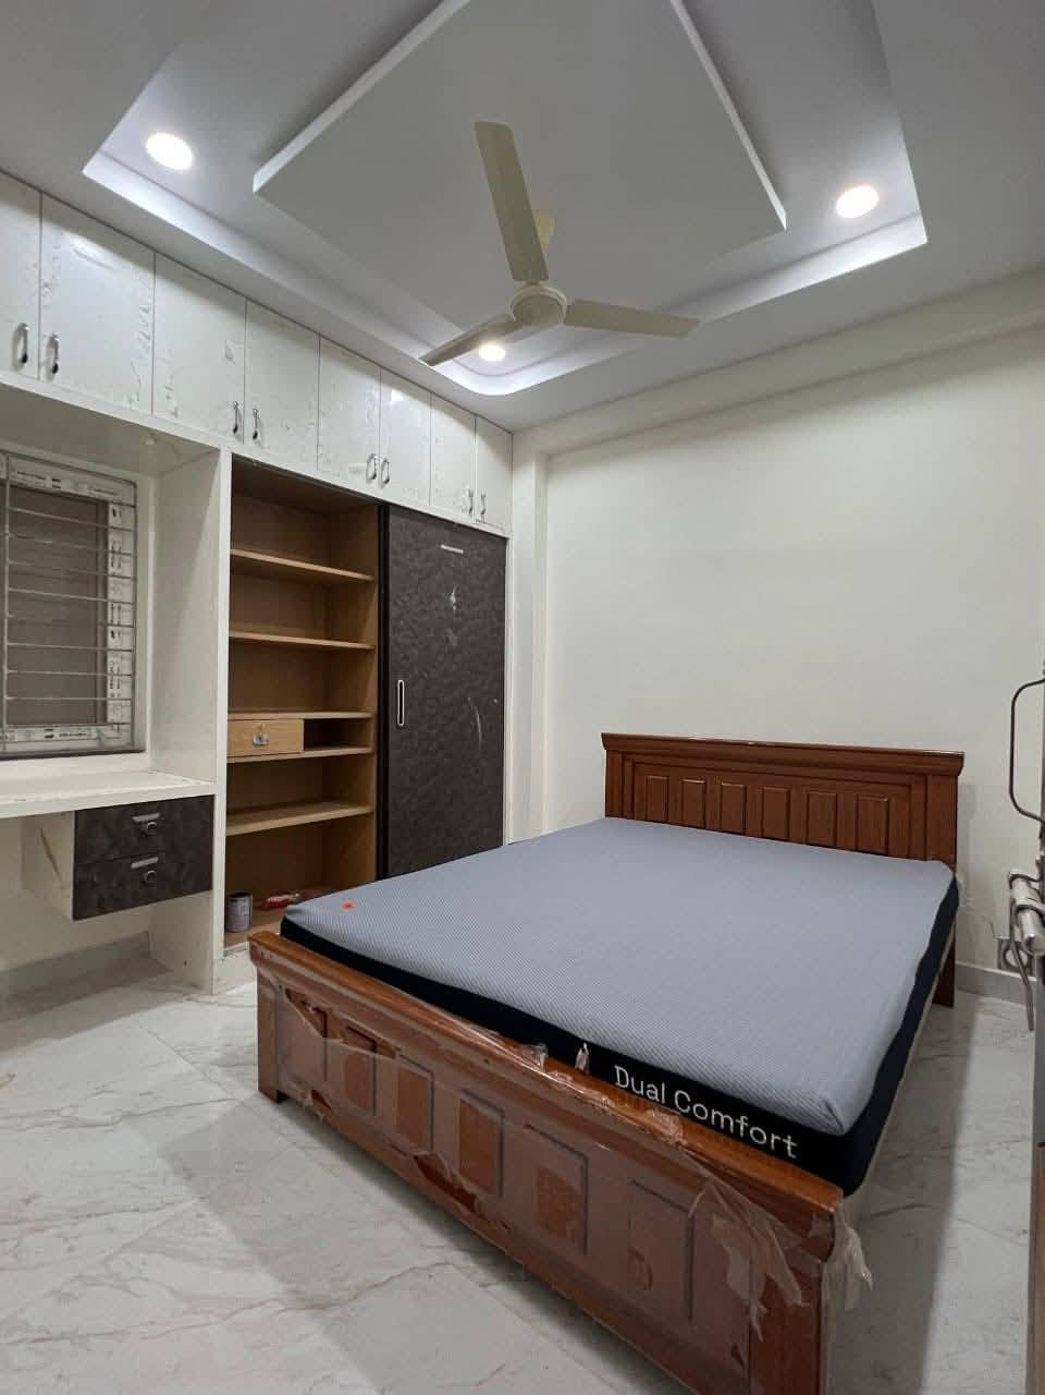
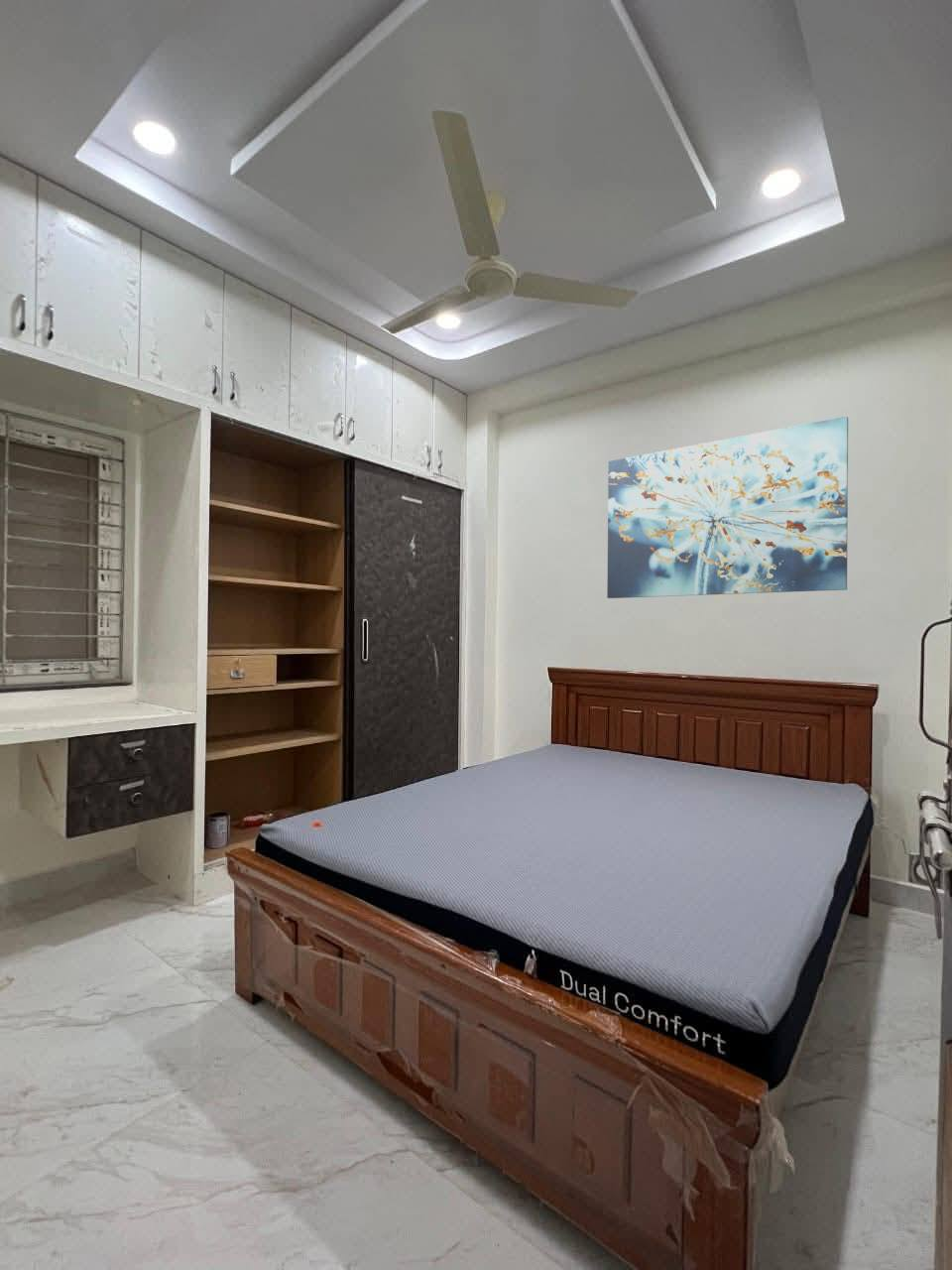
+ wall art [606,416,849,599]
